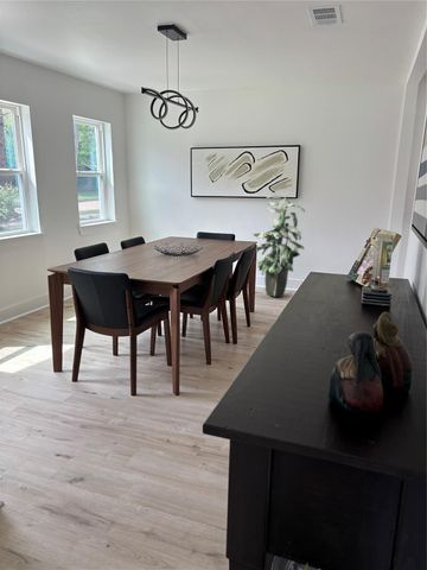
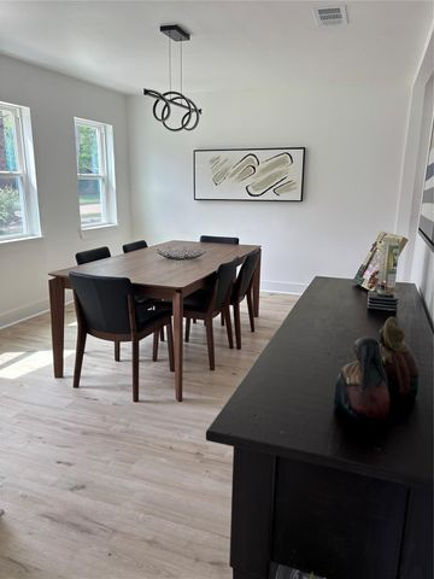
- indoor plant [251,194,306,298]
